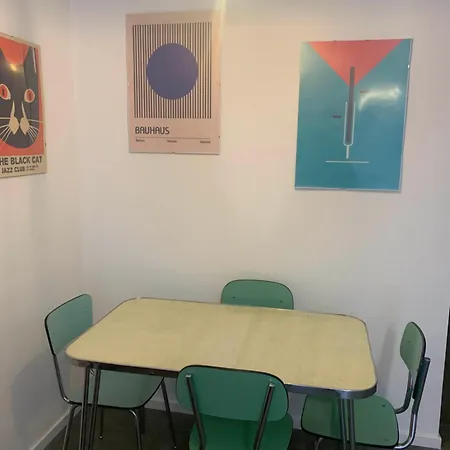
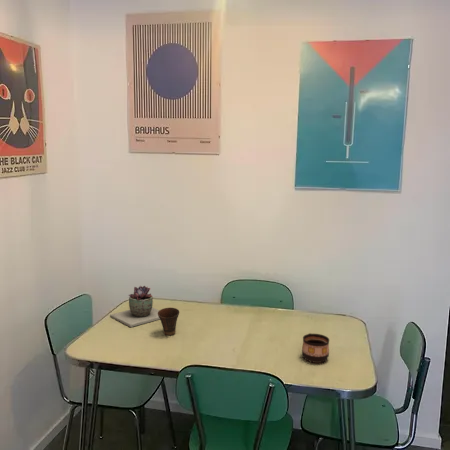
+ cup [301,332,330,364]
+ succulent plant [109,285,160,328]
+ cup [158,307,180,336]
